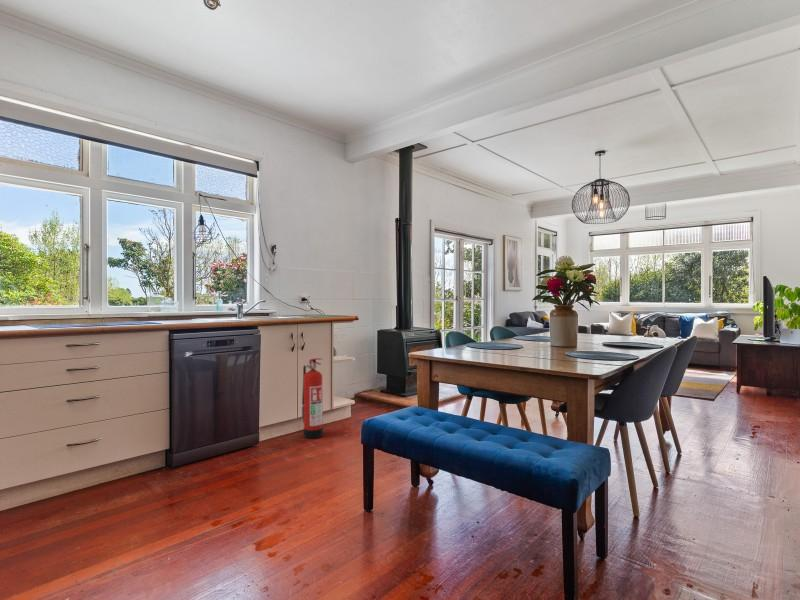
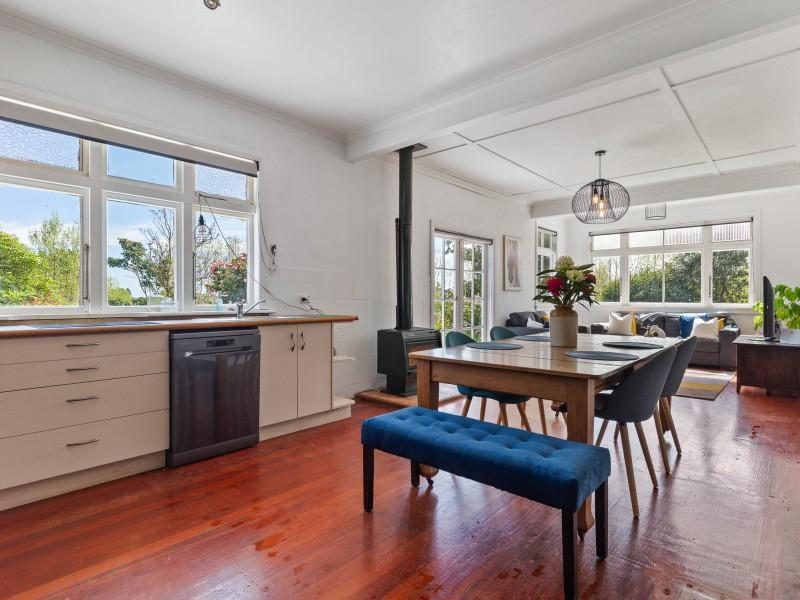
- fire extinguisher [301,357,324,439]
